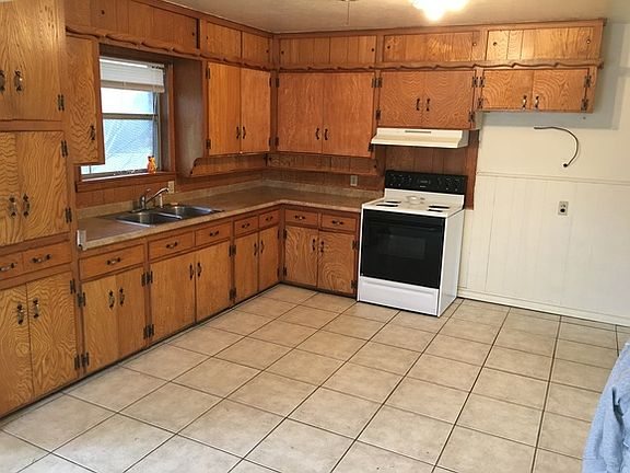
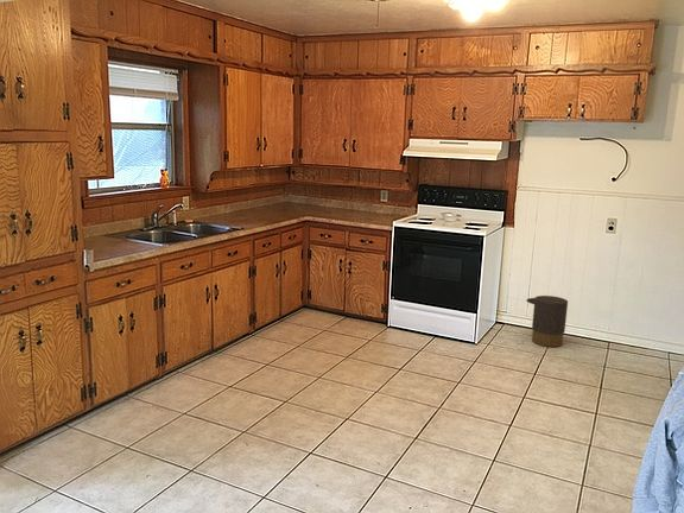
+ trash can [525,294,569,348]
